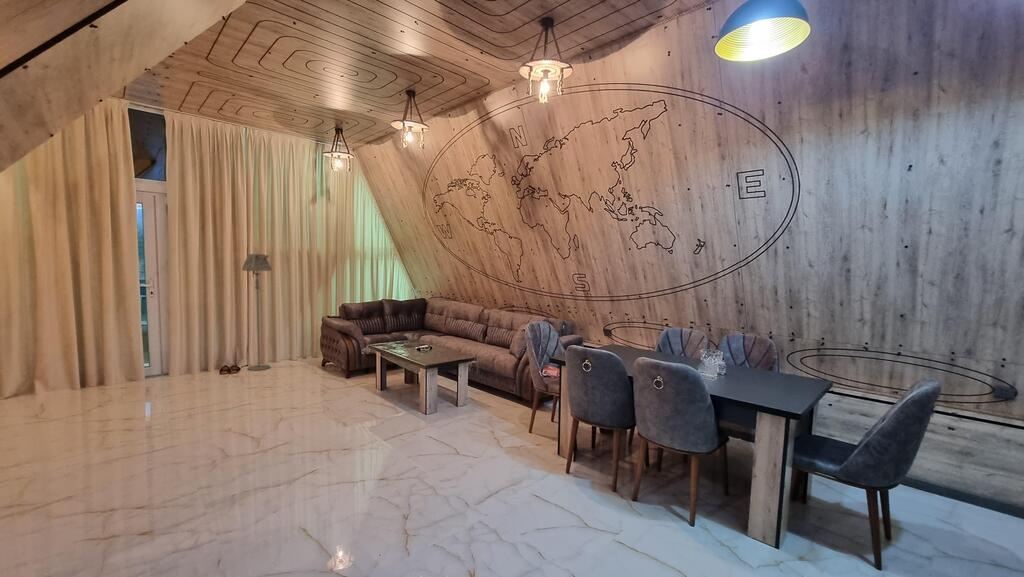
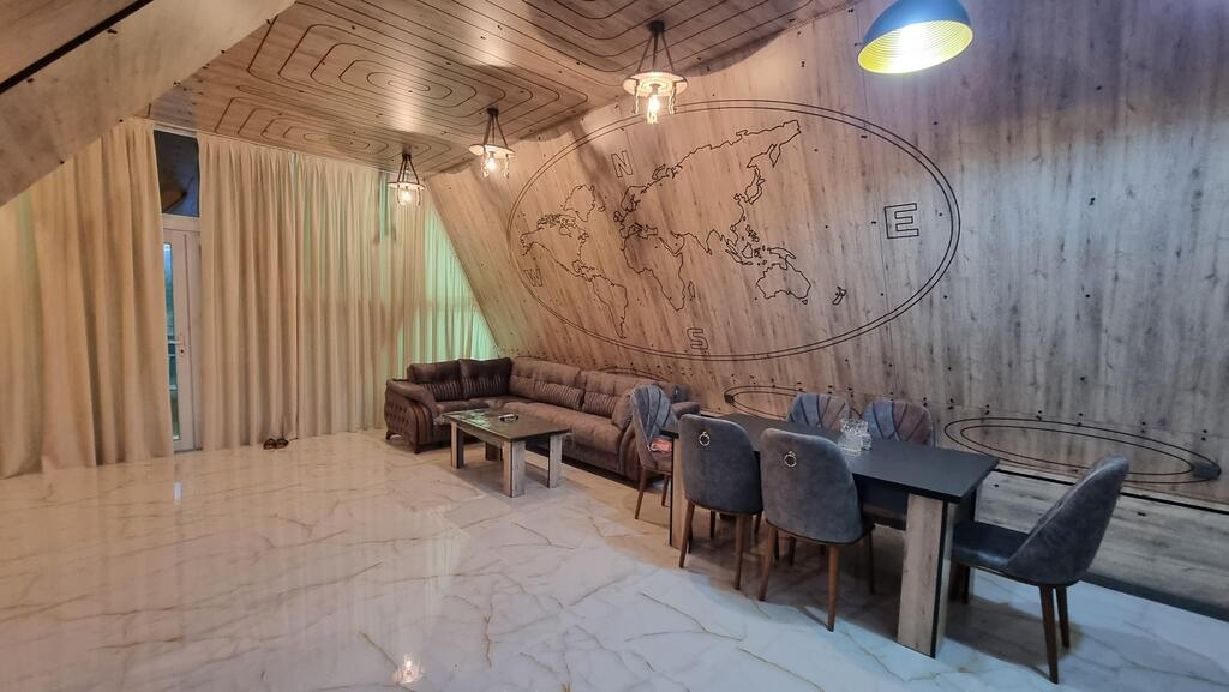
- floor lamp [241,253,273,372]
